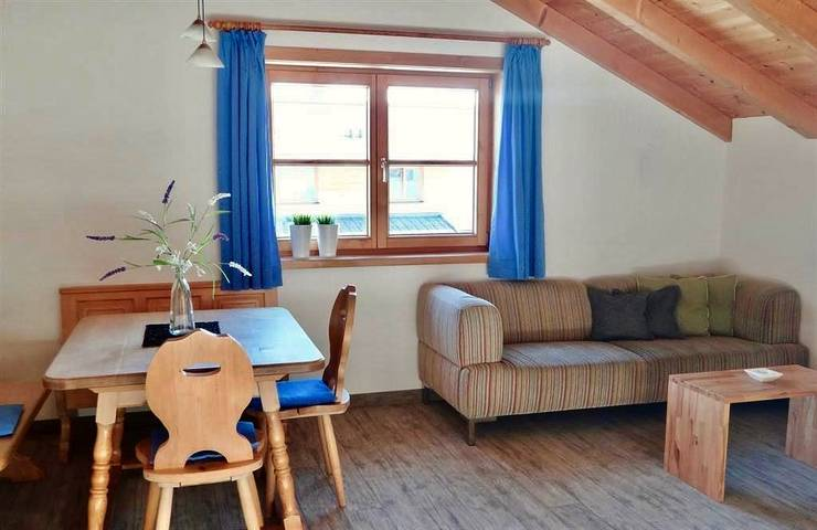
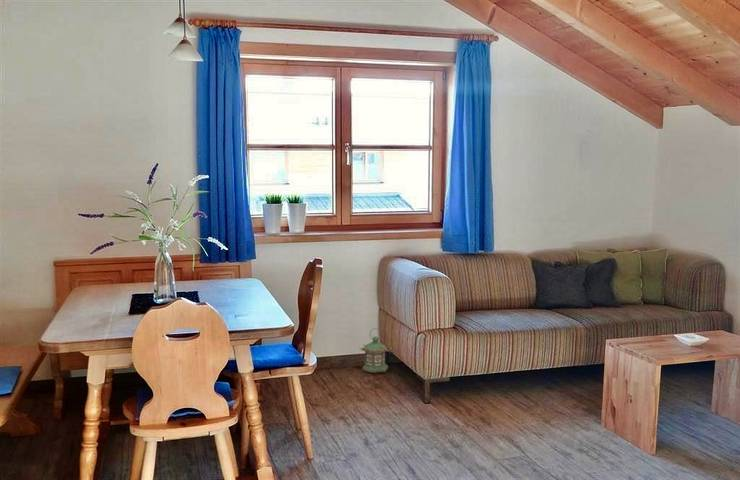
+ lantern [358,327,389,374]
